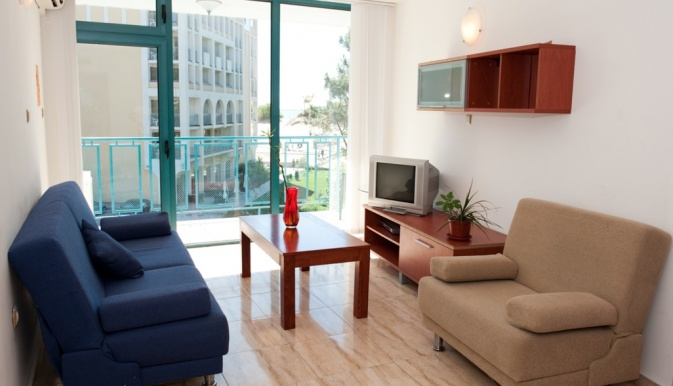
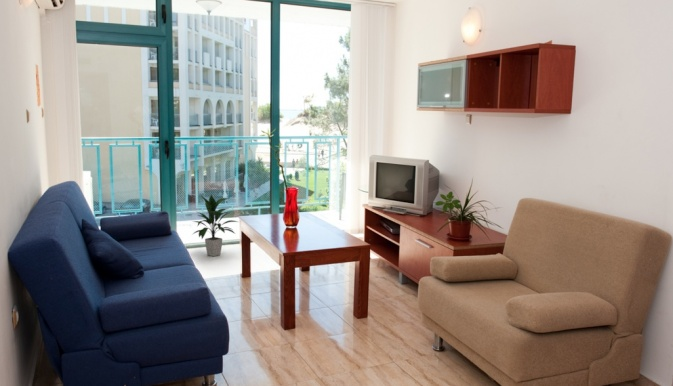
+ indoor plant [192,194,238,257]
